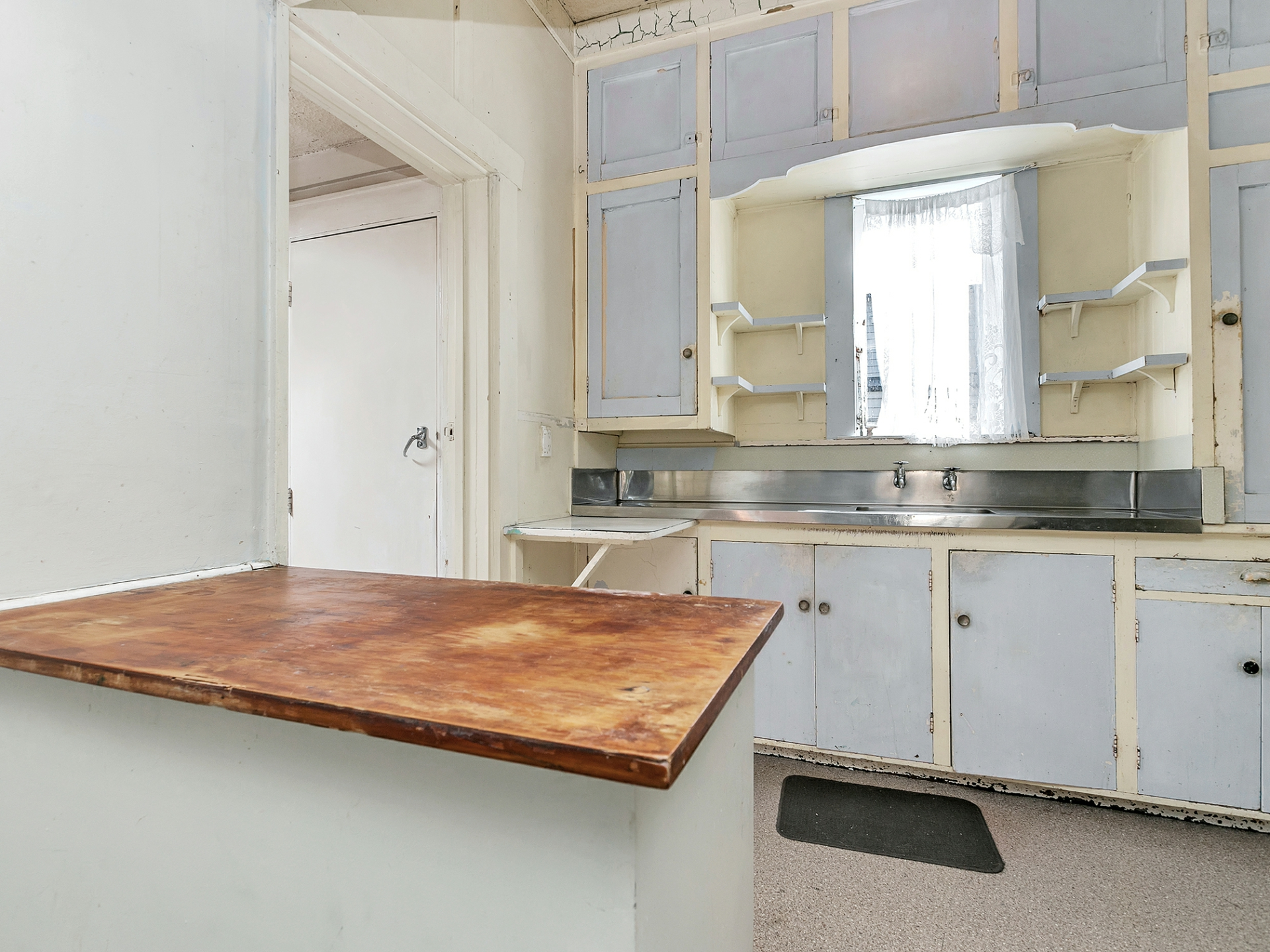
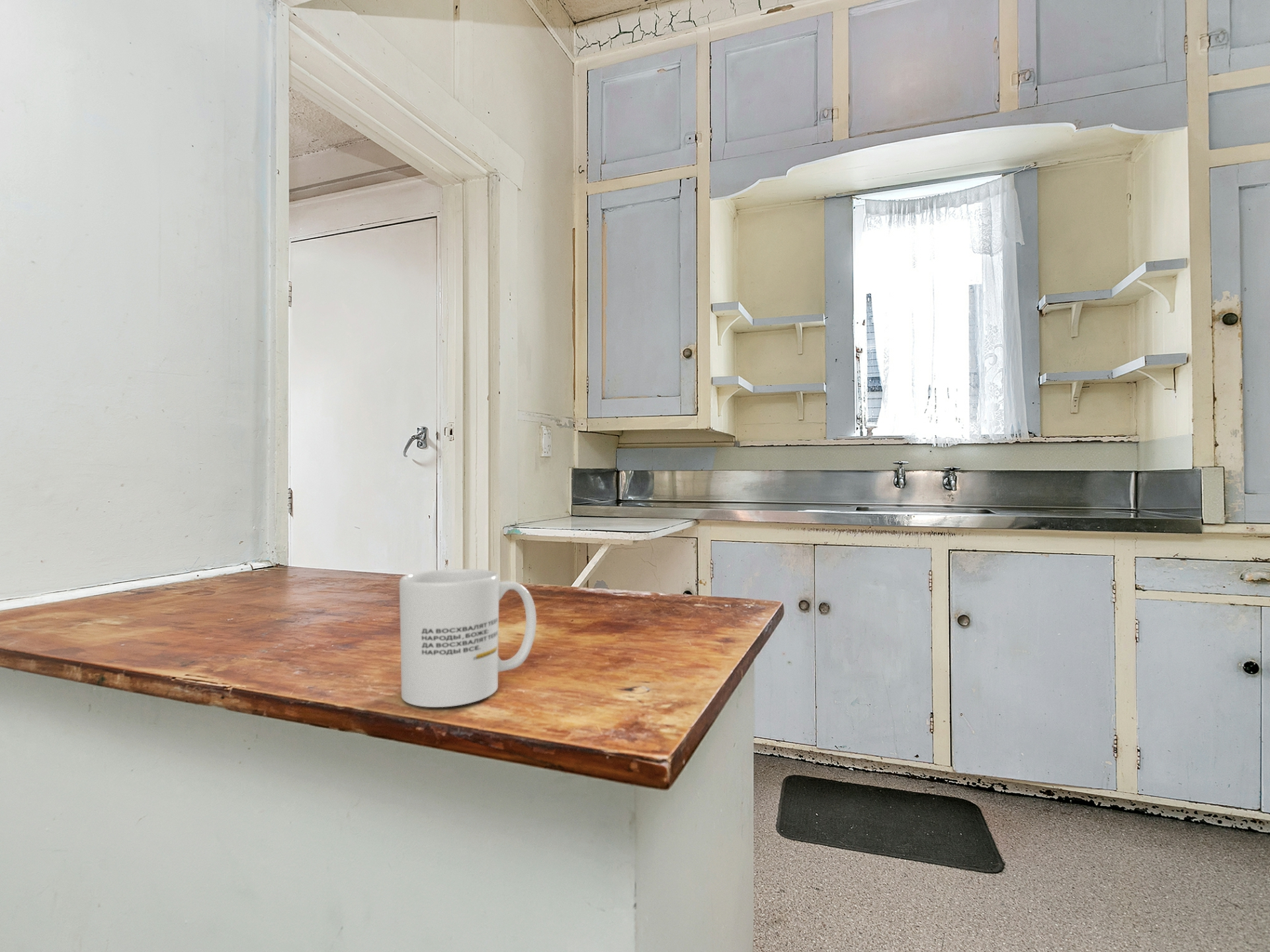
+ mug [399,569,537,708]
